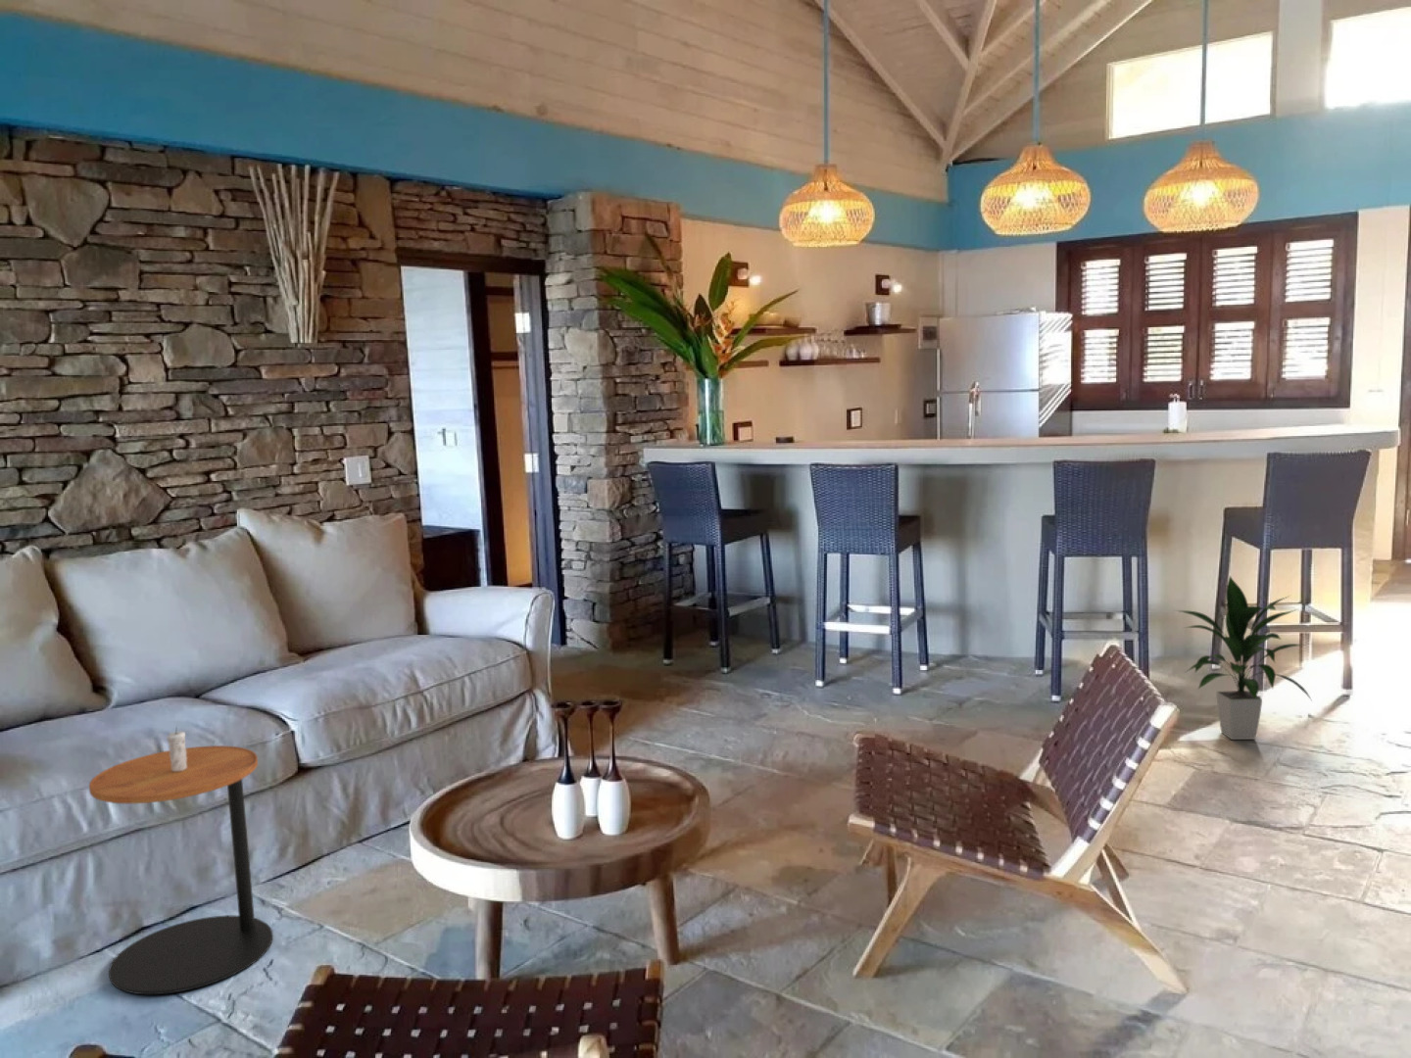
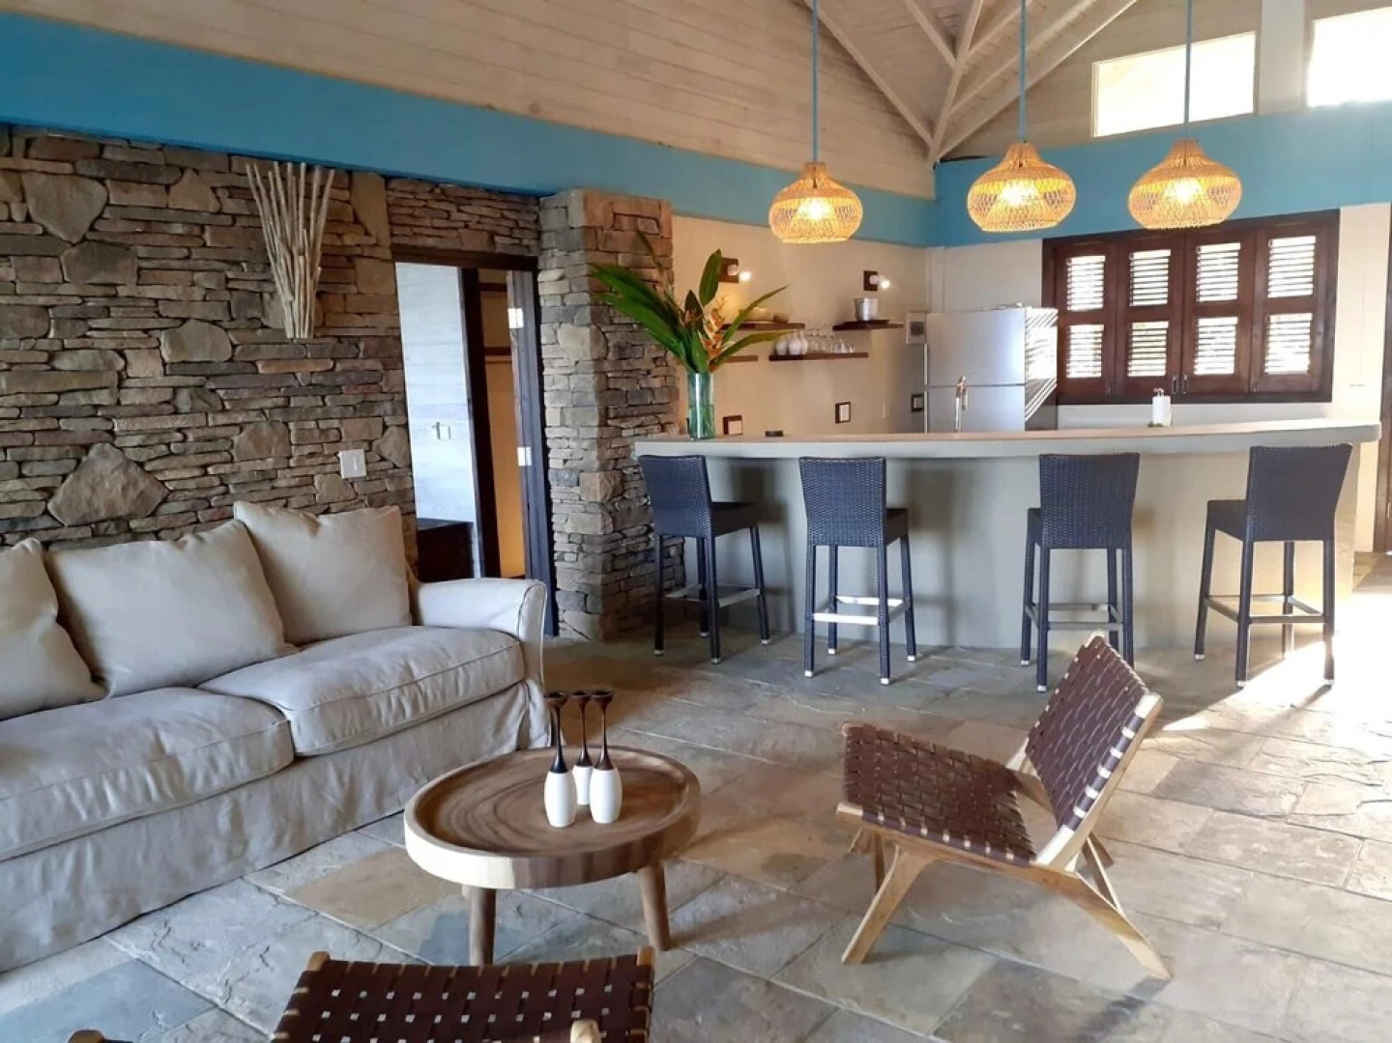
- indoor plant [1174,575,1314,740]
- candle [166,723,187,772]
- side table [88,745,273,996]
